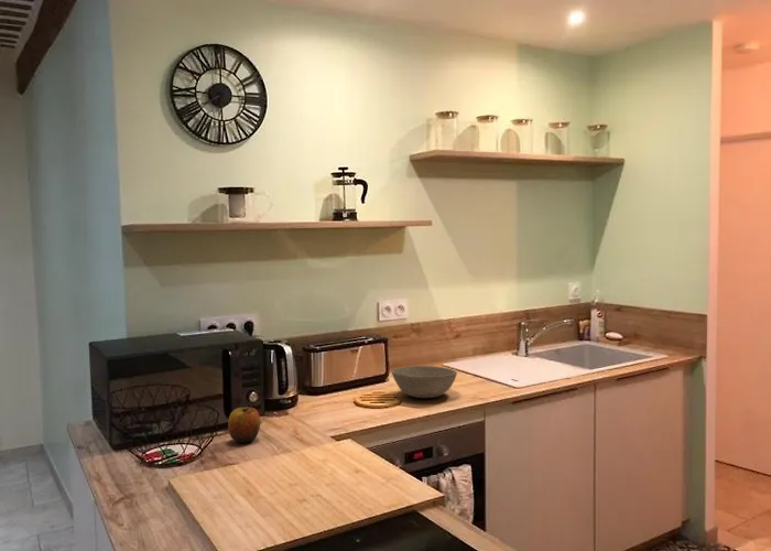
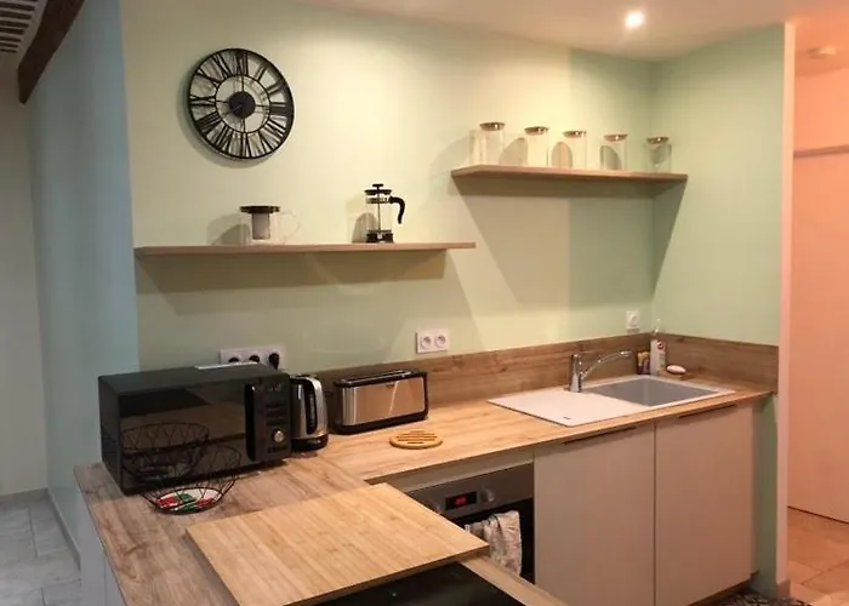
- bowl [391,365,458,399]
- apple [227,406,261,444]
